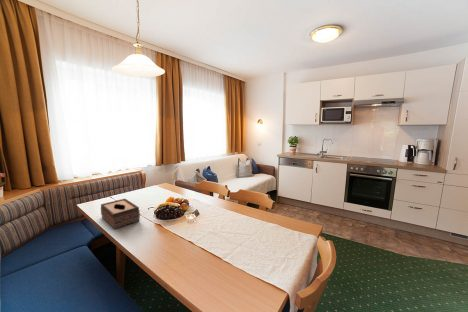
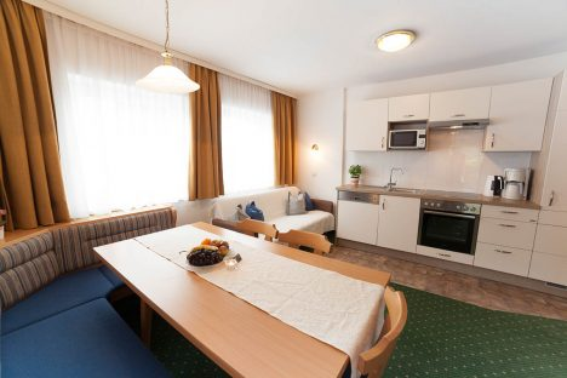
- tissue box [100,198,141,230]
